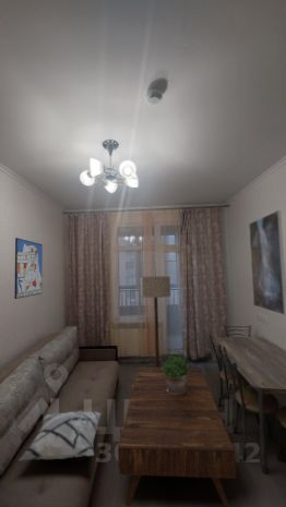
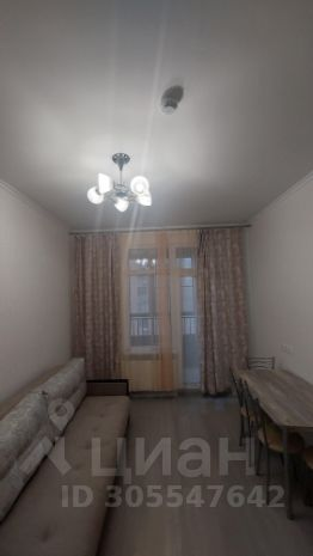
- floor lamp [140,275,171,367]
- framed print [248,209,286,316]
- coffee table [117,366,237,507]
- potted plant [162,352,192,395]
- wall art [13,237,44,300]
- decorative pillow [19,410,102,461]
